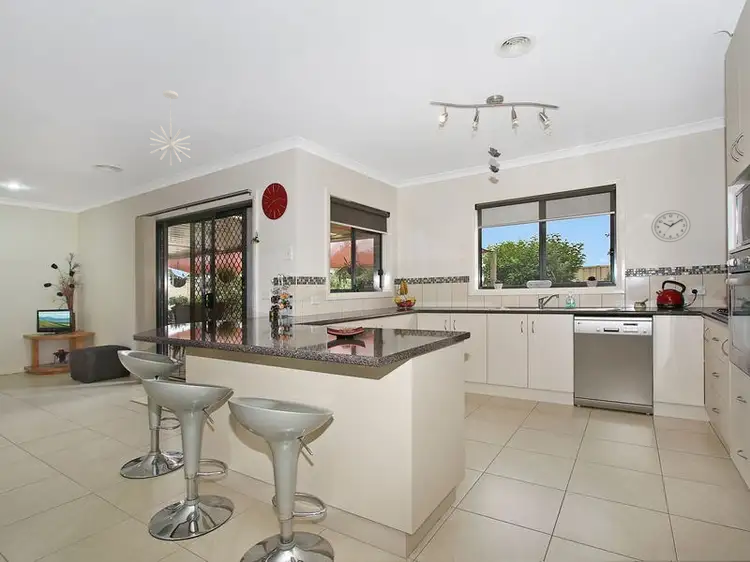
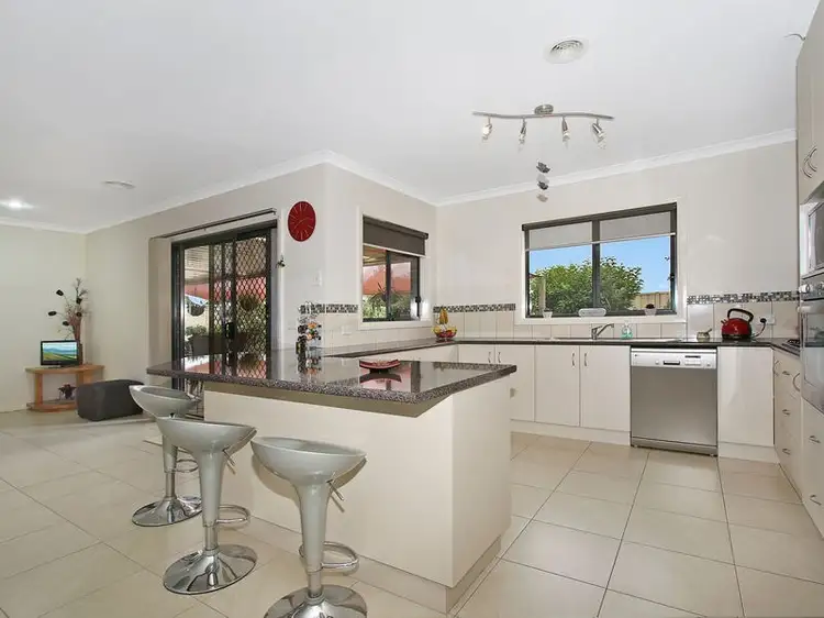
- wall clock [650,209,692,243]
- pendant light [148,89,193,167]
